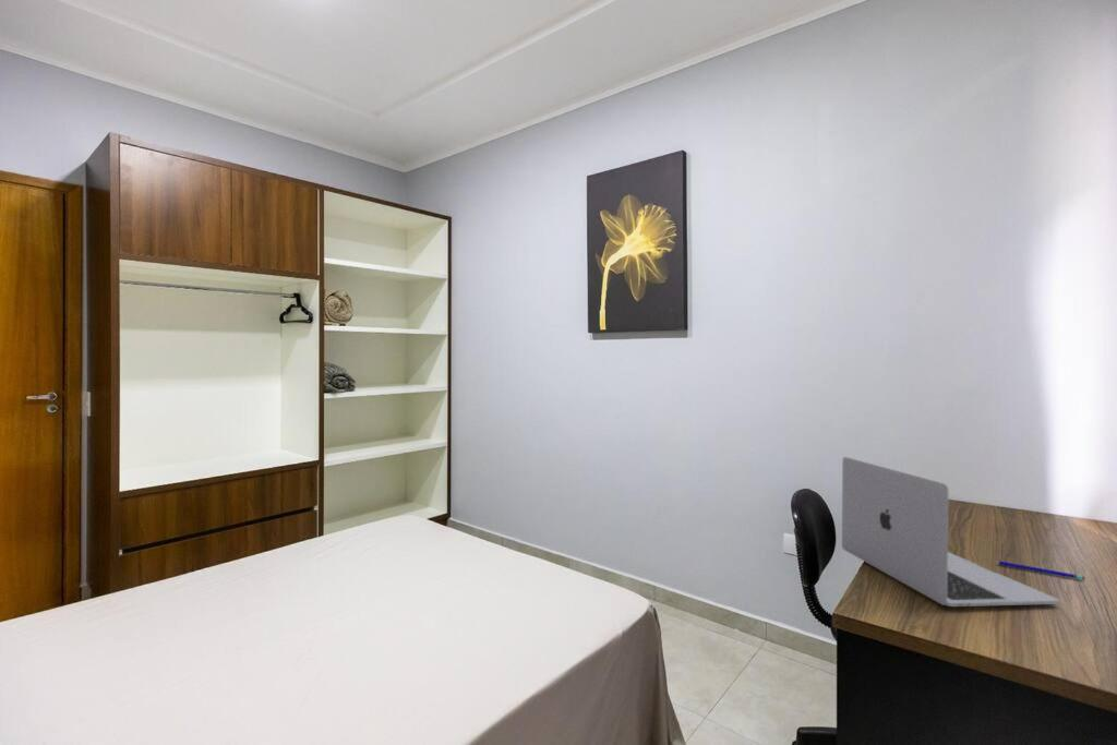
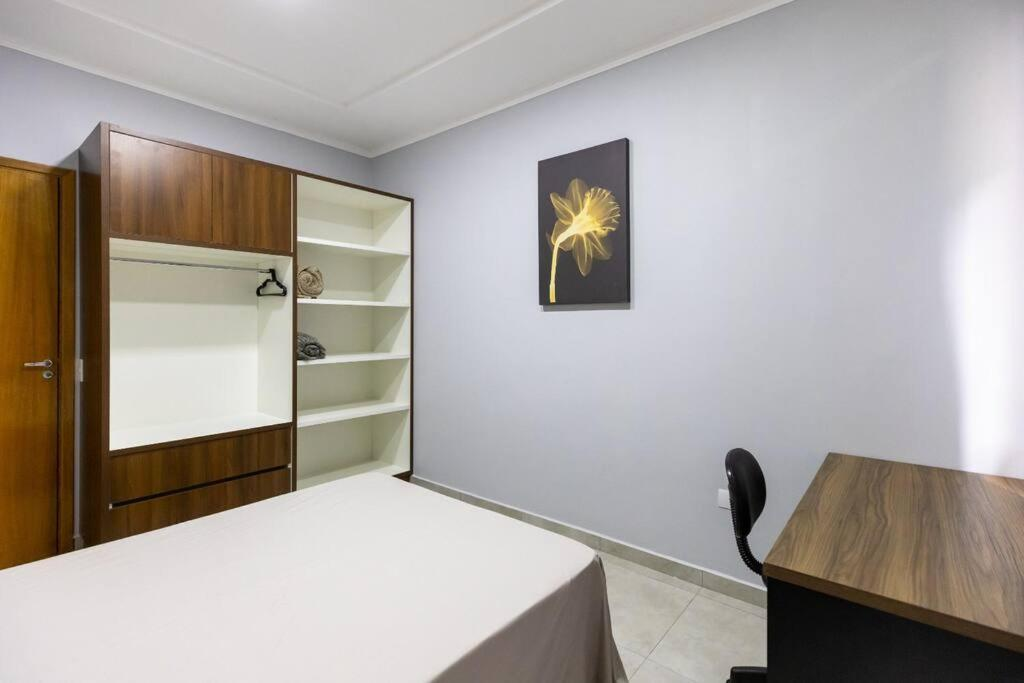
- laptop [841,456,1060,608]
- pen [998,560,1085,580]
